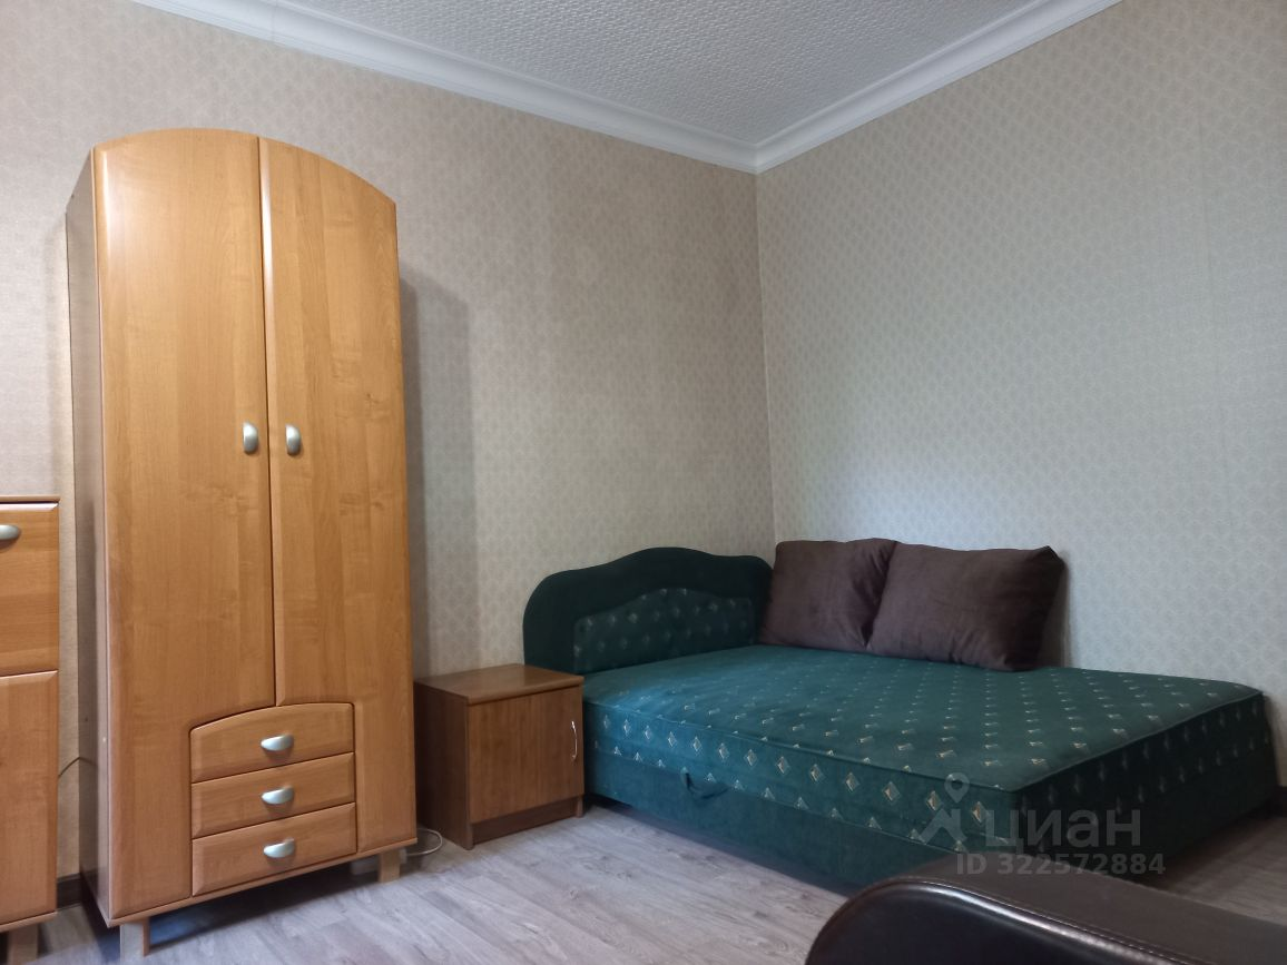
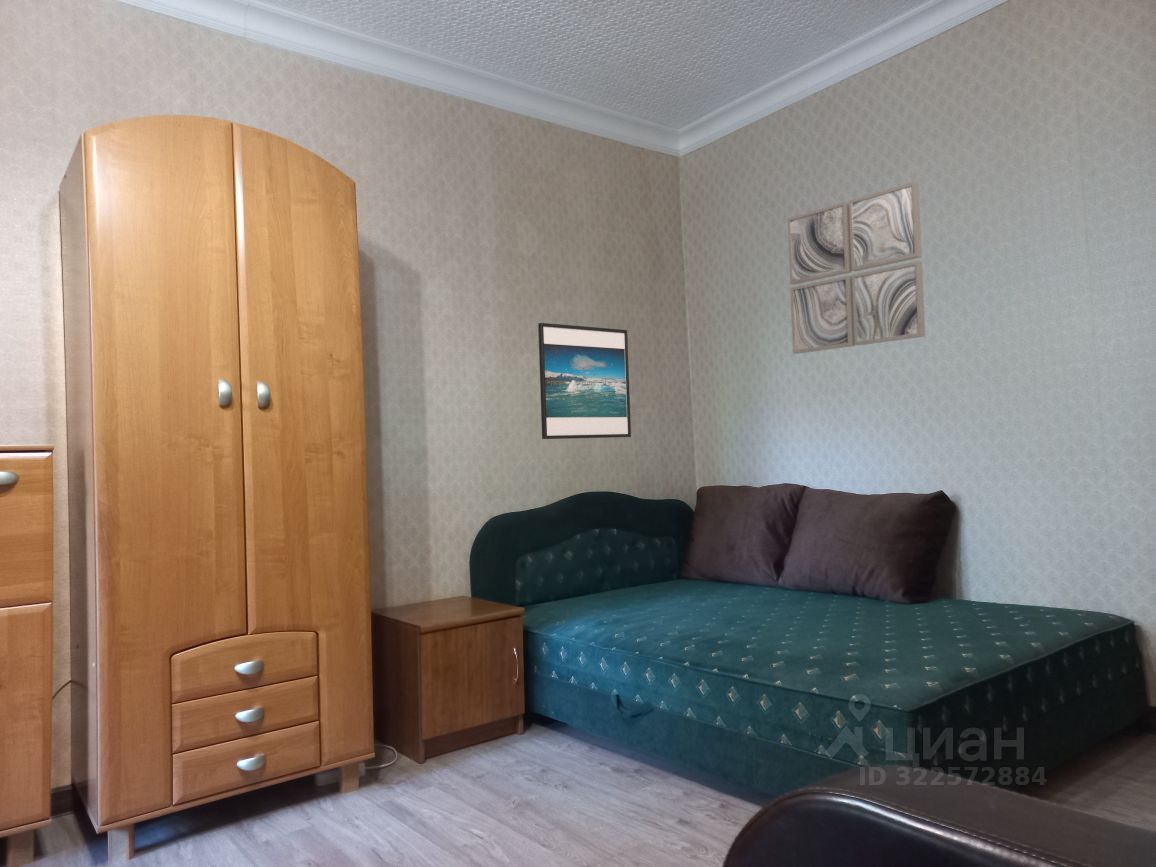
+ wall art [787,181,926,355]
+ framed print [537,322,632,440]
